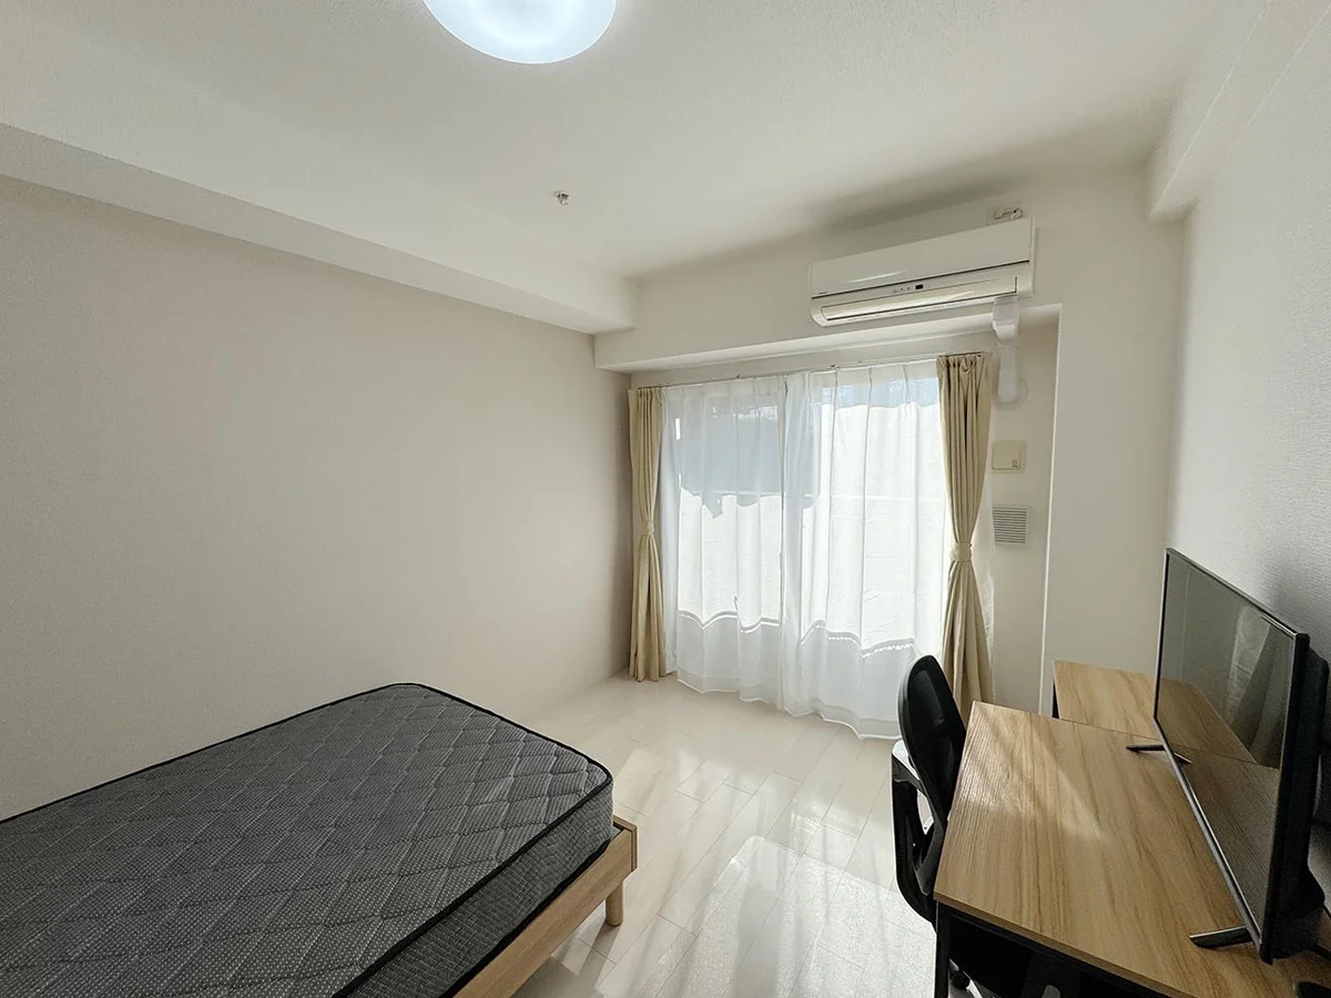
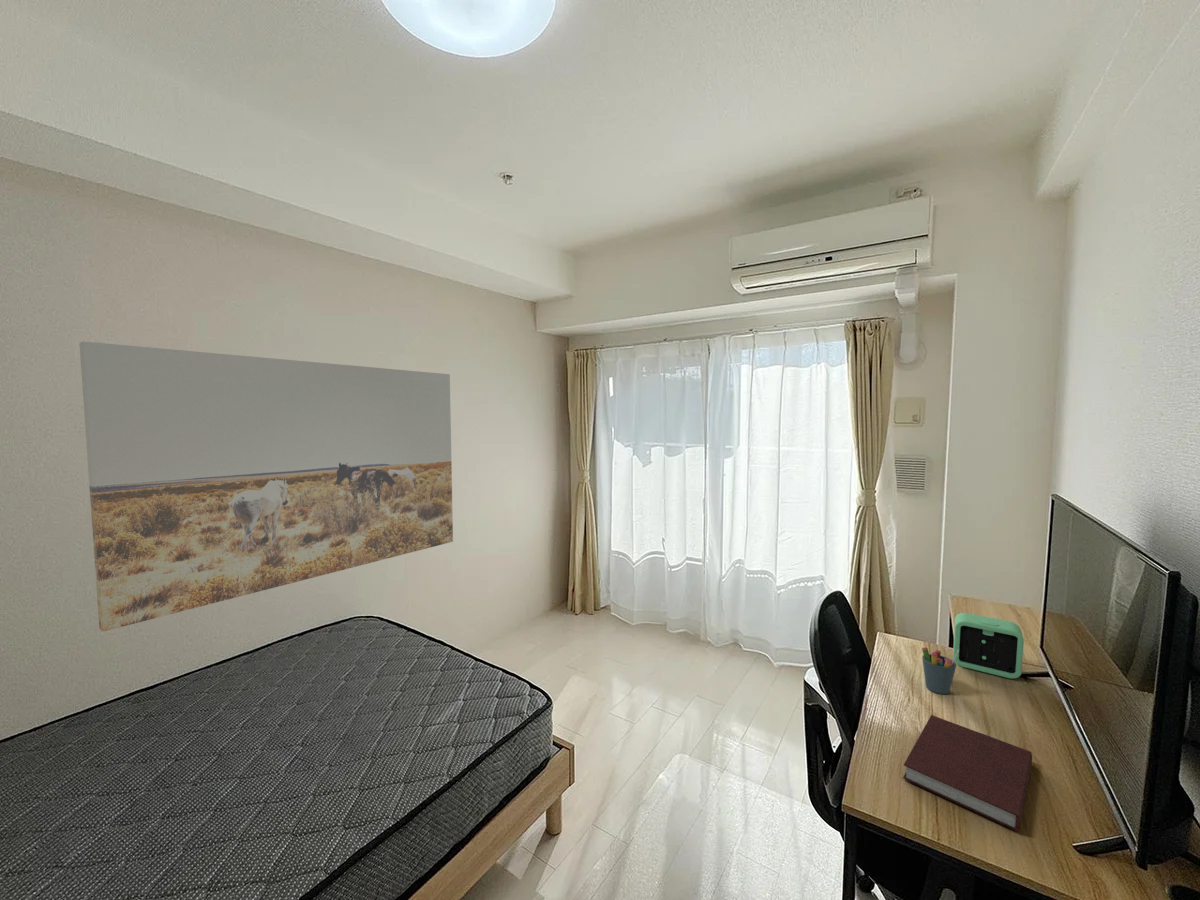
+ pen holder [921,646,959,695]
+ wall art [78,341,454,633]
+ alarm clock [952,612,1025,679]
+ notebook [902,714,1033,832]
